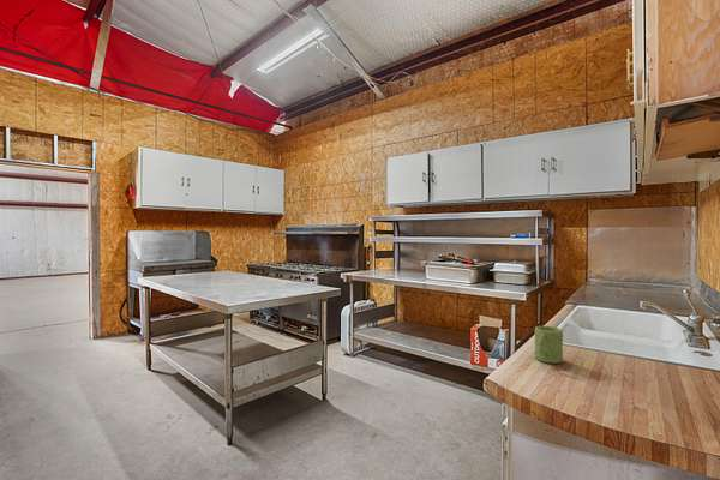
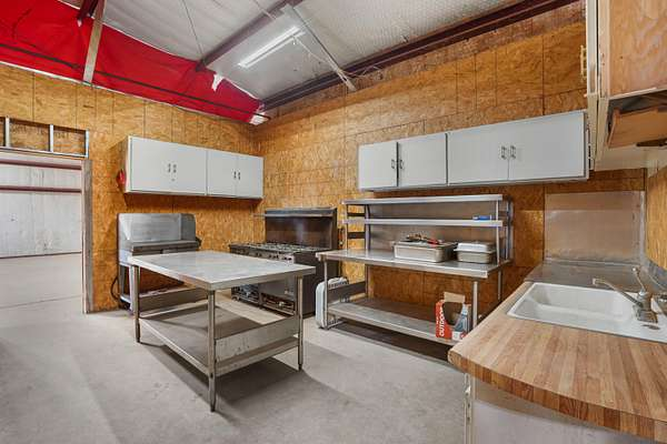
- mug [534,325,564,365]
